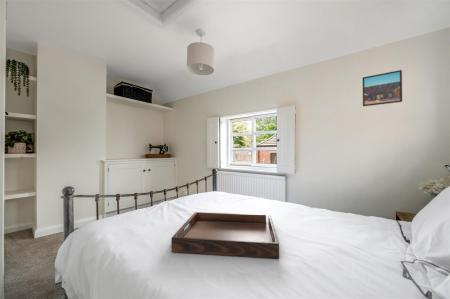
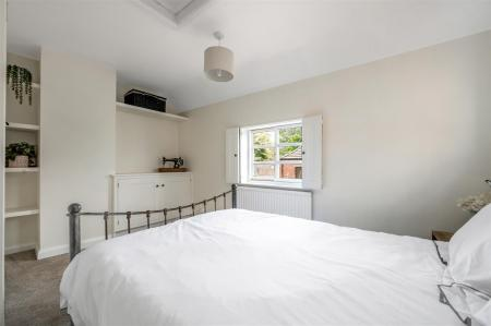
- serving tray [171,211,280,260]
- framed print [362,69,403,107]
